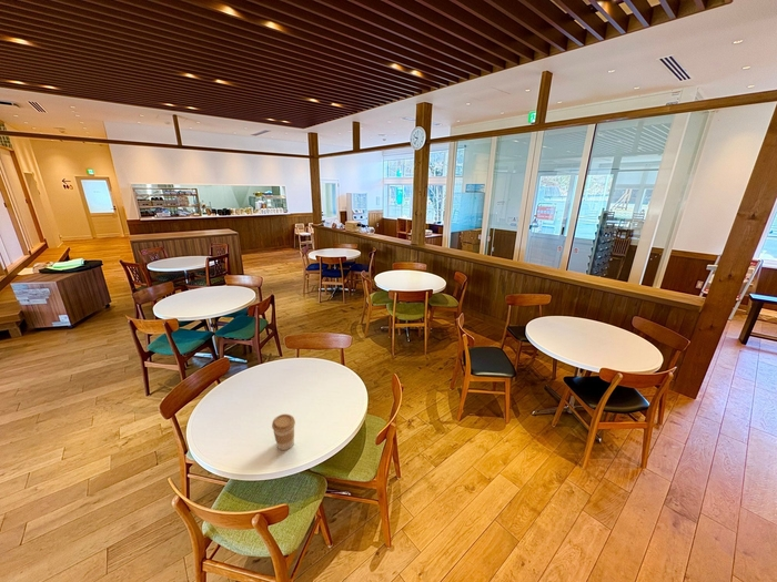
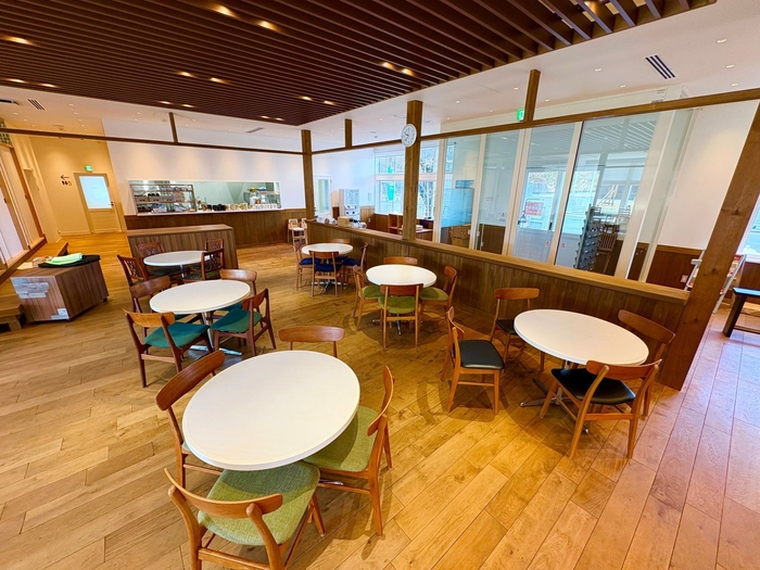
- coffee cup [271,413,296,451]
